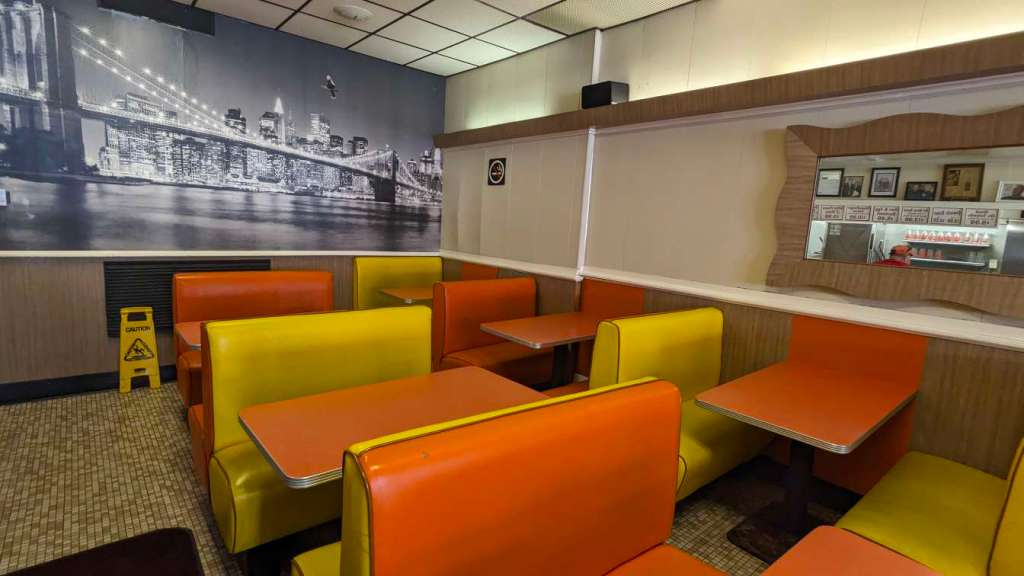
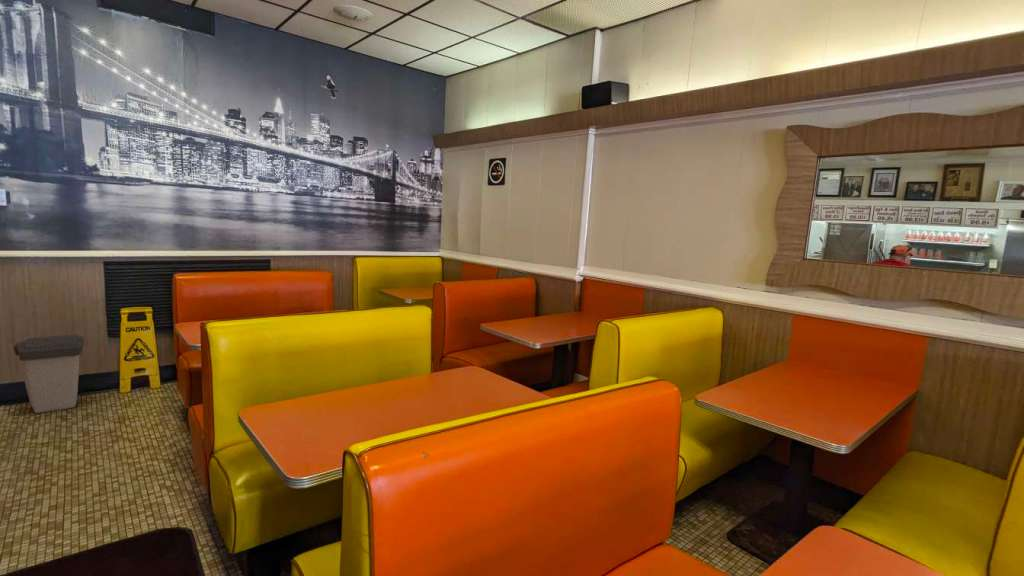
+ trash can [12,333,85,414]
